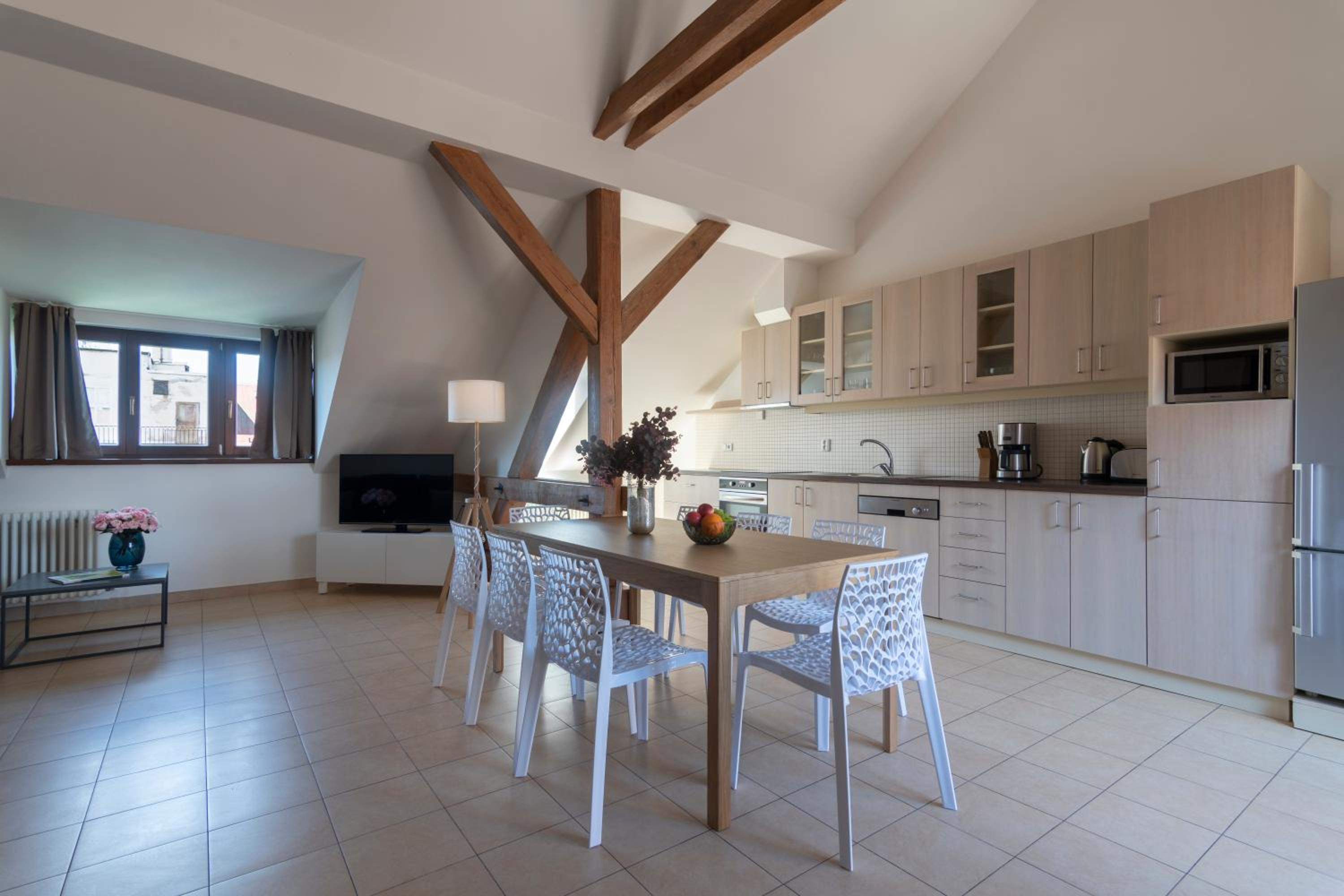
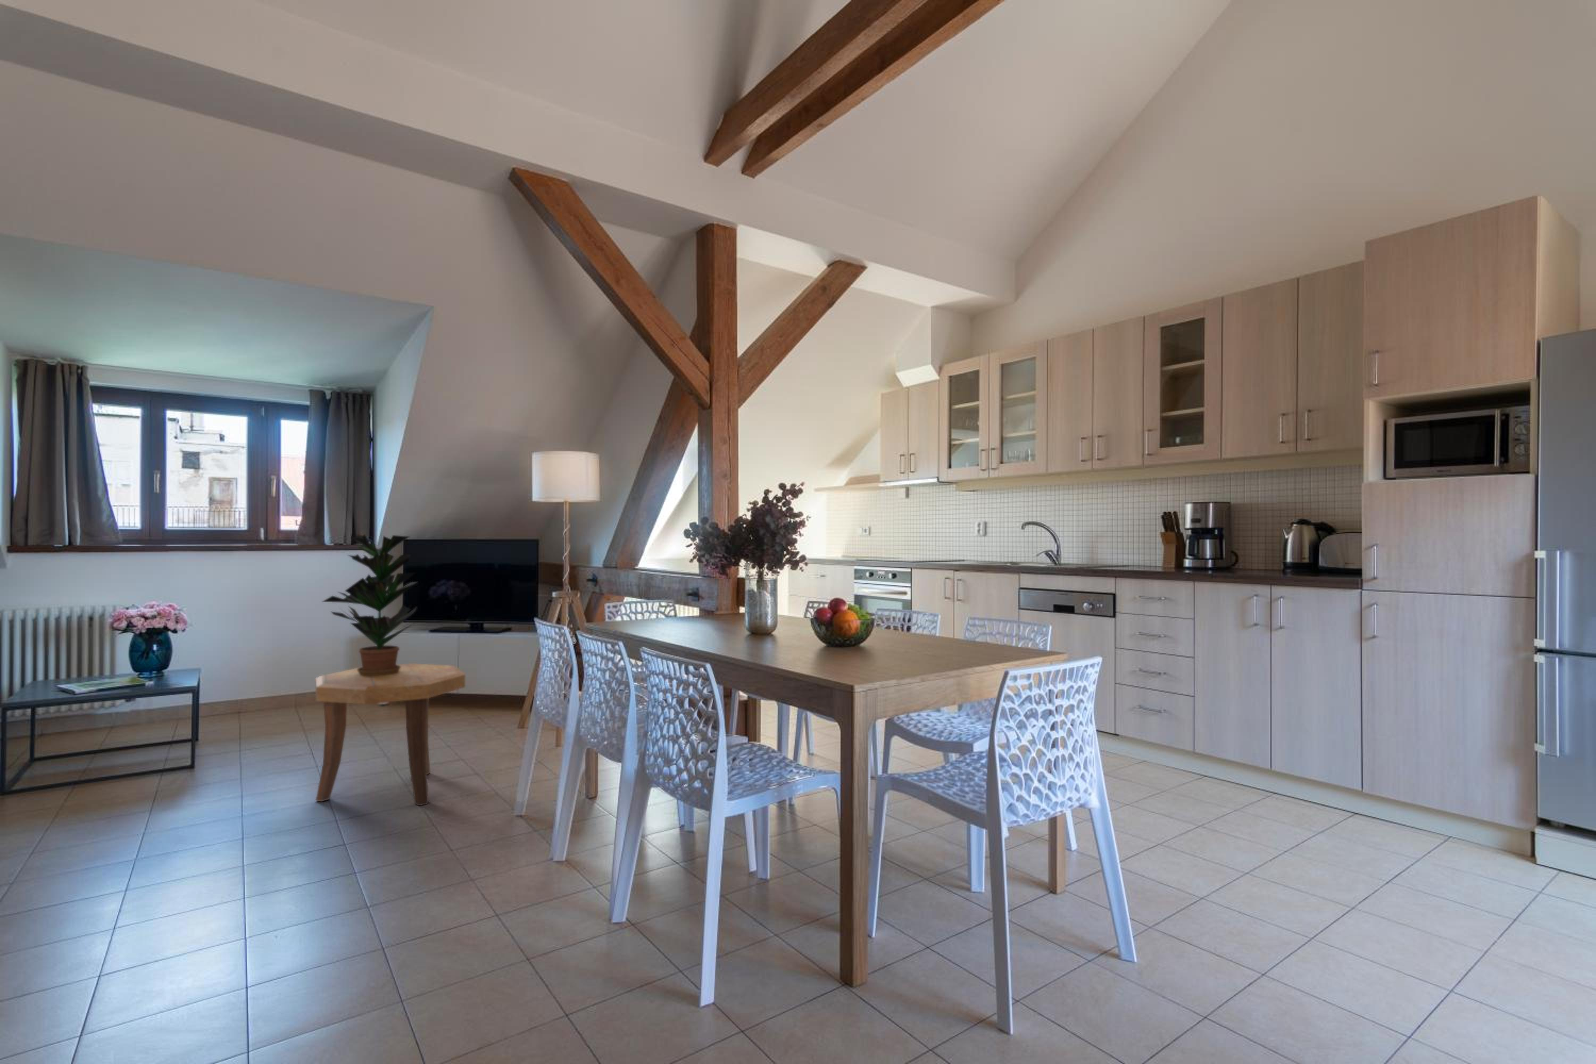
+ side table [315,663,466,806]
+ potted plant [322,534,418,676]
